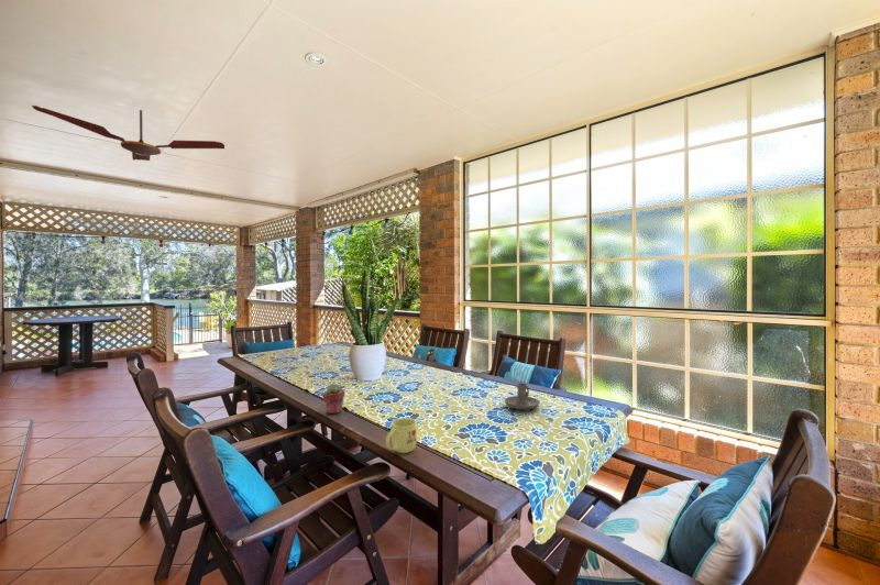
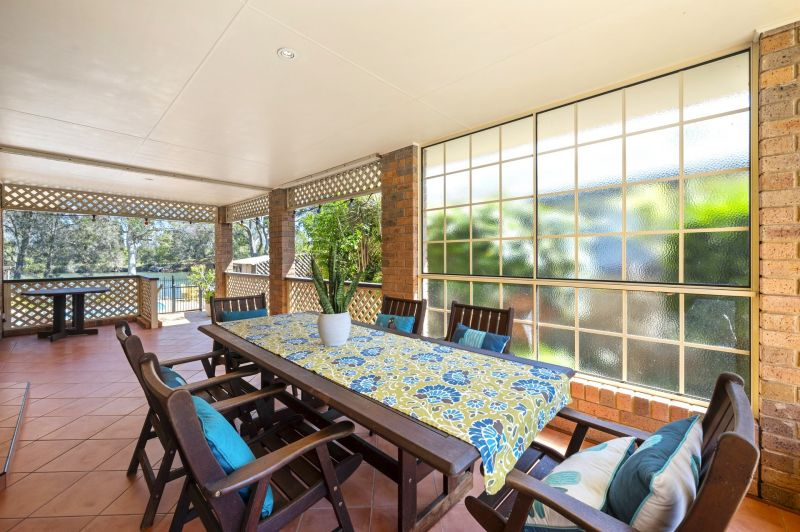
- ceiling fan [31,104,226,162]
- candle holder [504,383,541,410]
- mug [385,417,418,454]
- potted succulent [321,383,345,415]
